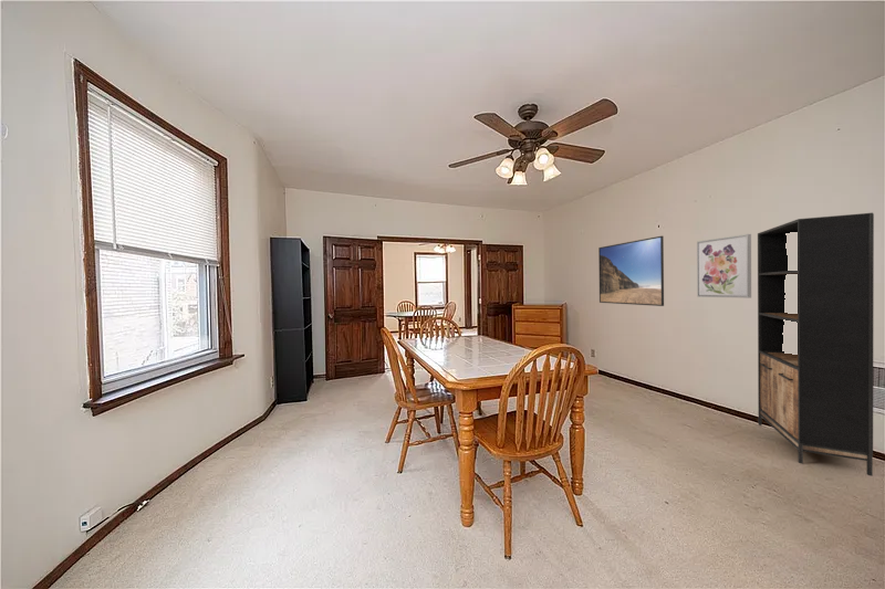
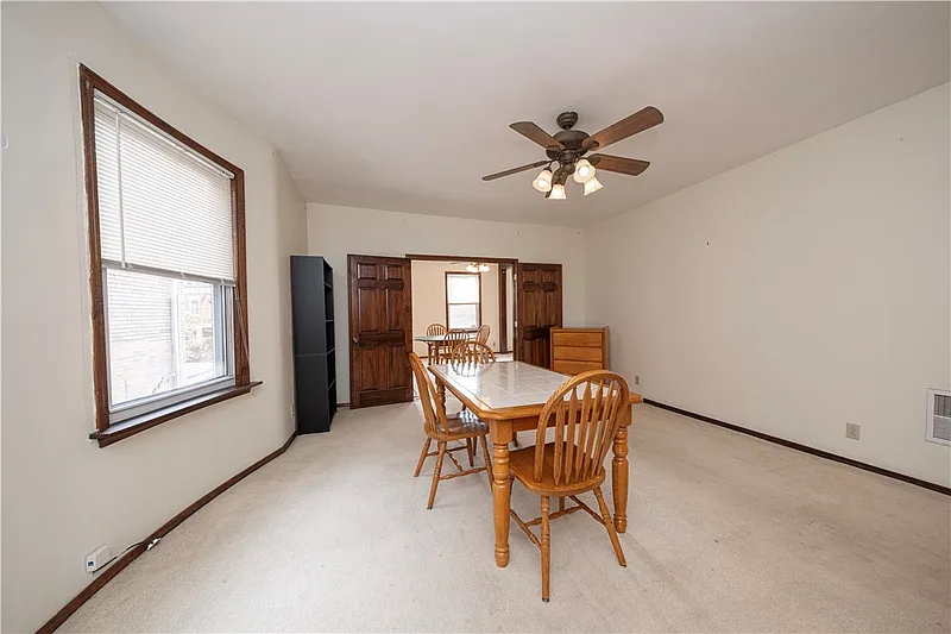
- bookshelf [757,212,875,477]
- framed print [597,234,665,307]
- wall art [696,233,752,299]
